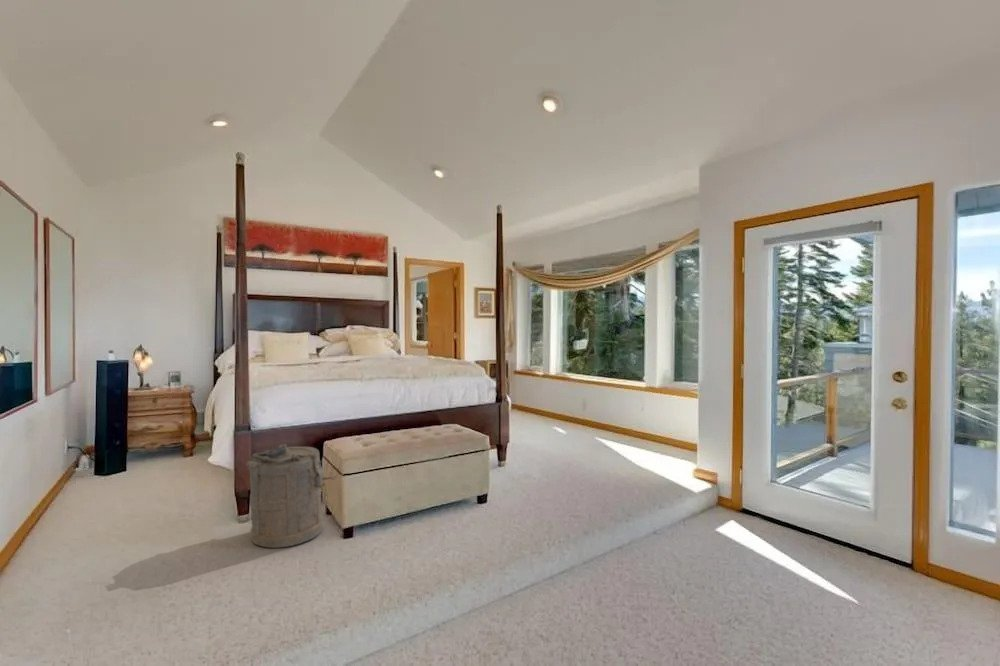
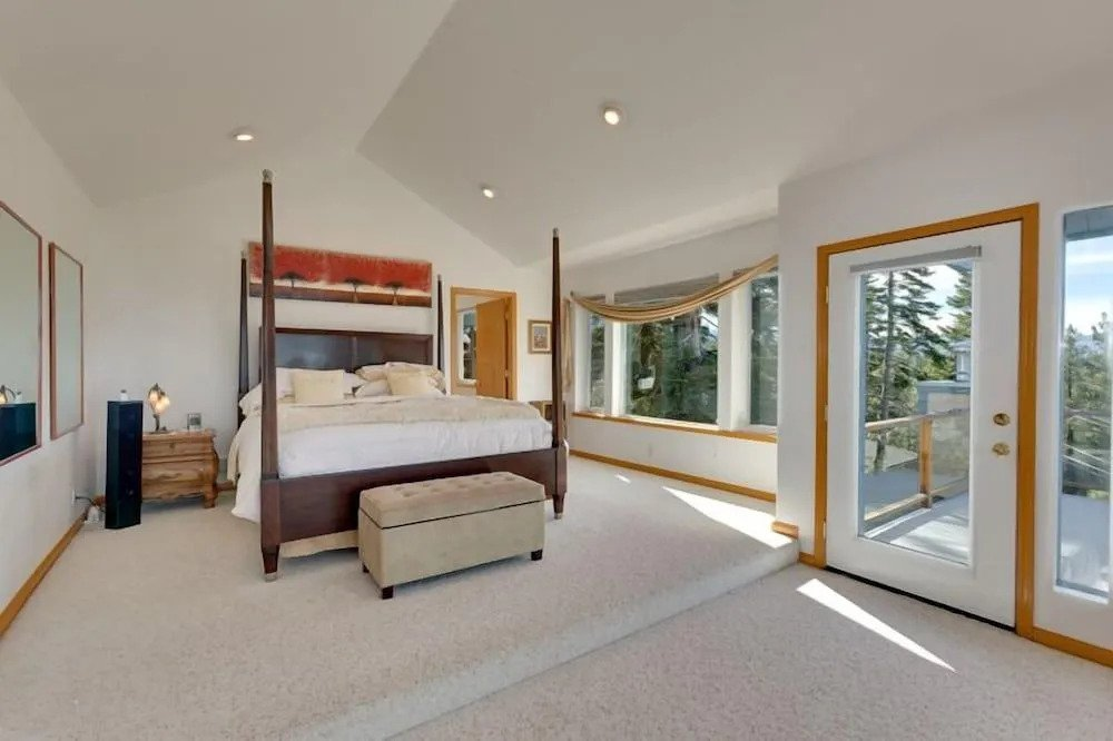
- laundry hamper [245,443,338,549]
